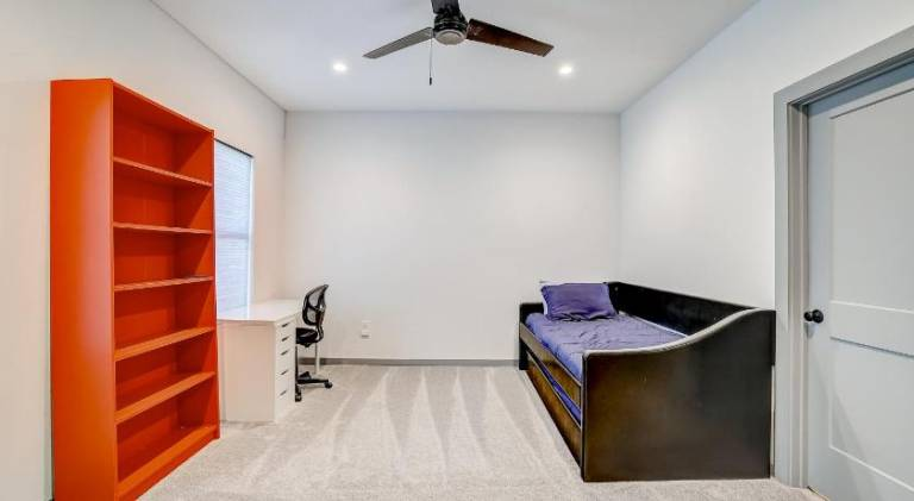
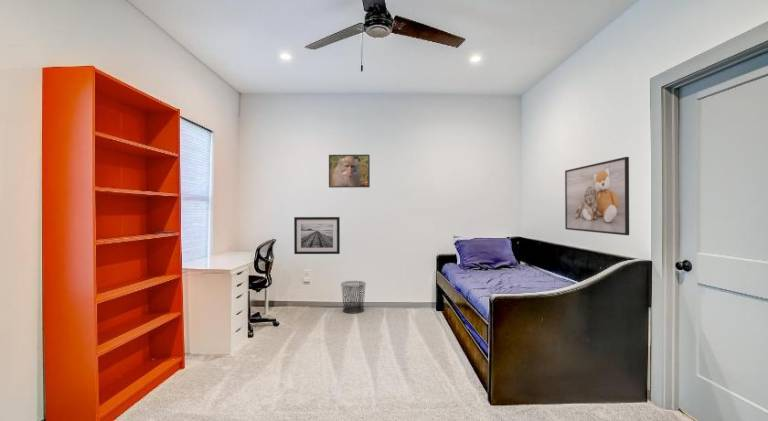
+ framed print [328,154,371,189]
+ wall art [293,216,341,255]
+ waste bin [340,280,367,314]
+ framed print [564,156,630,236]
